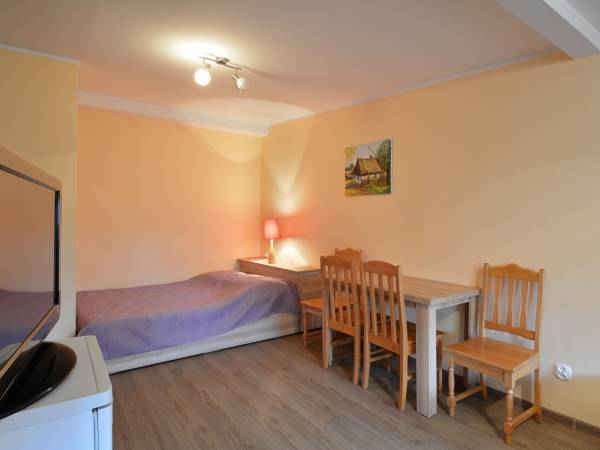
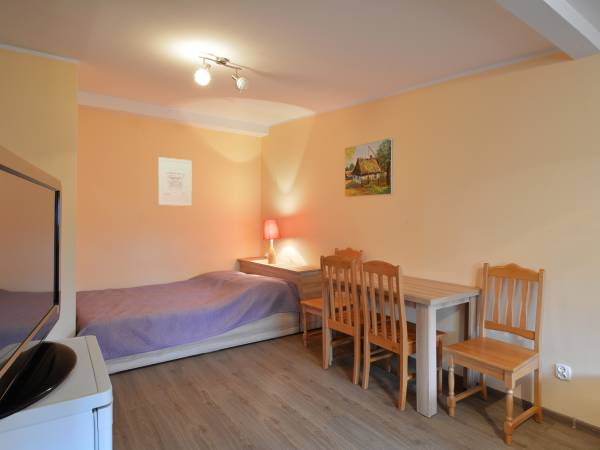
+ wall art [157,156,193,207]
